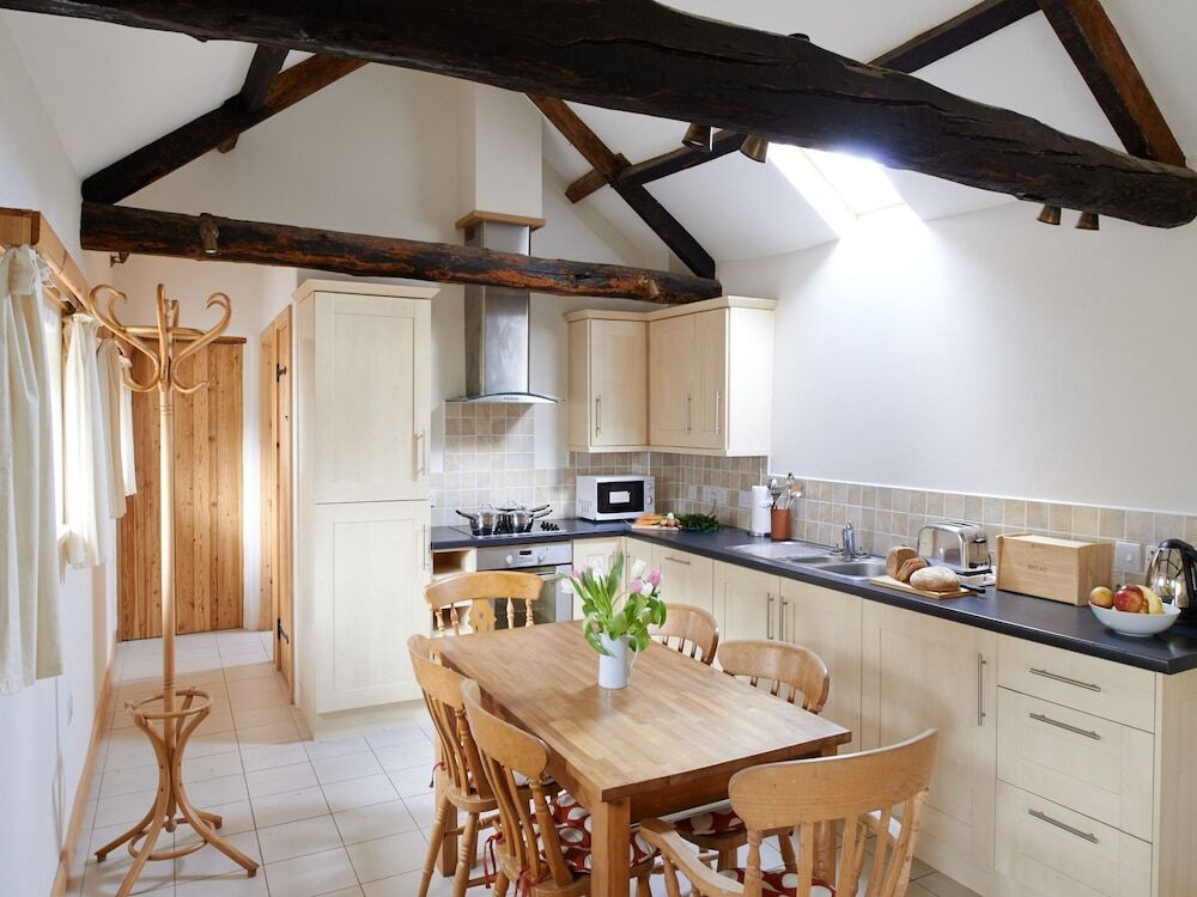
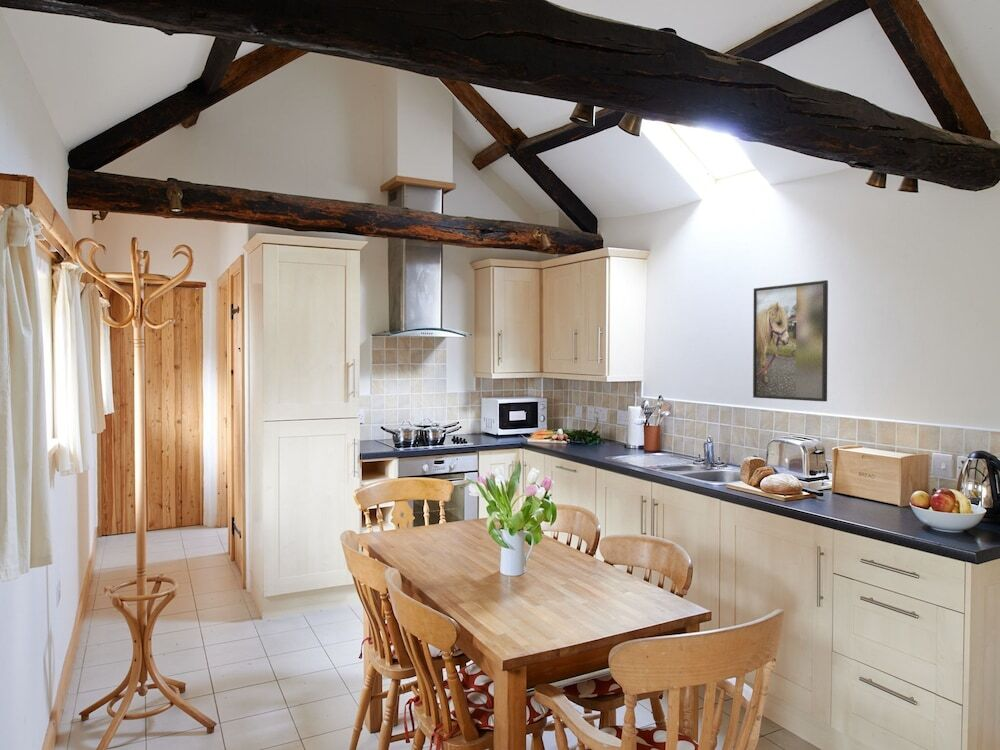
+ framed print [752,279,829,402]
